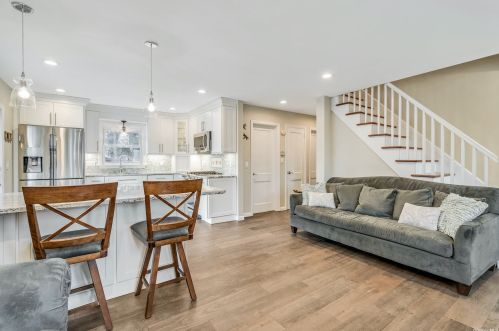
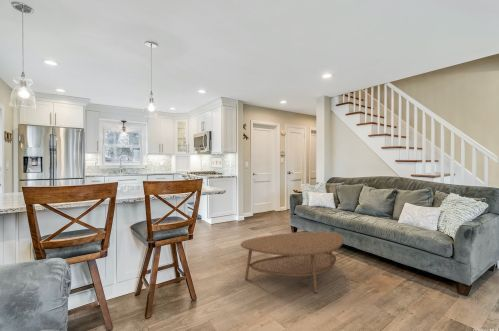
+ coffee table [240,230,345,294]
